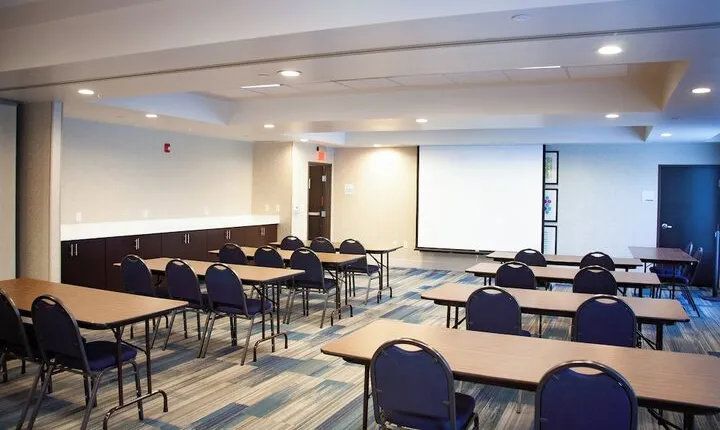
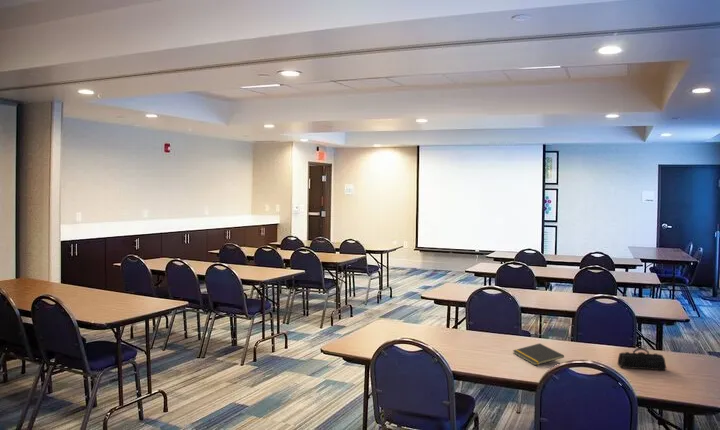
+ notepad [512,342,565,366]
+ pencil case [617,347,667,371]
